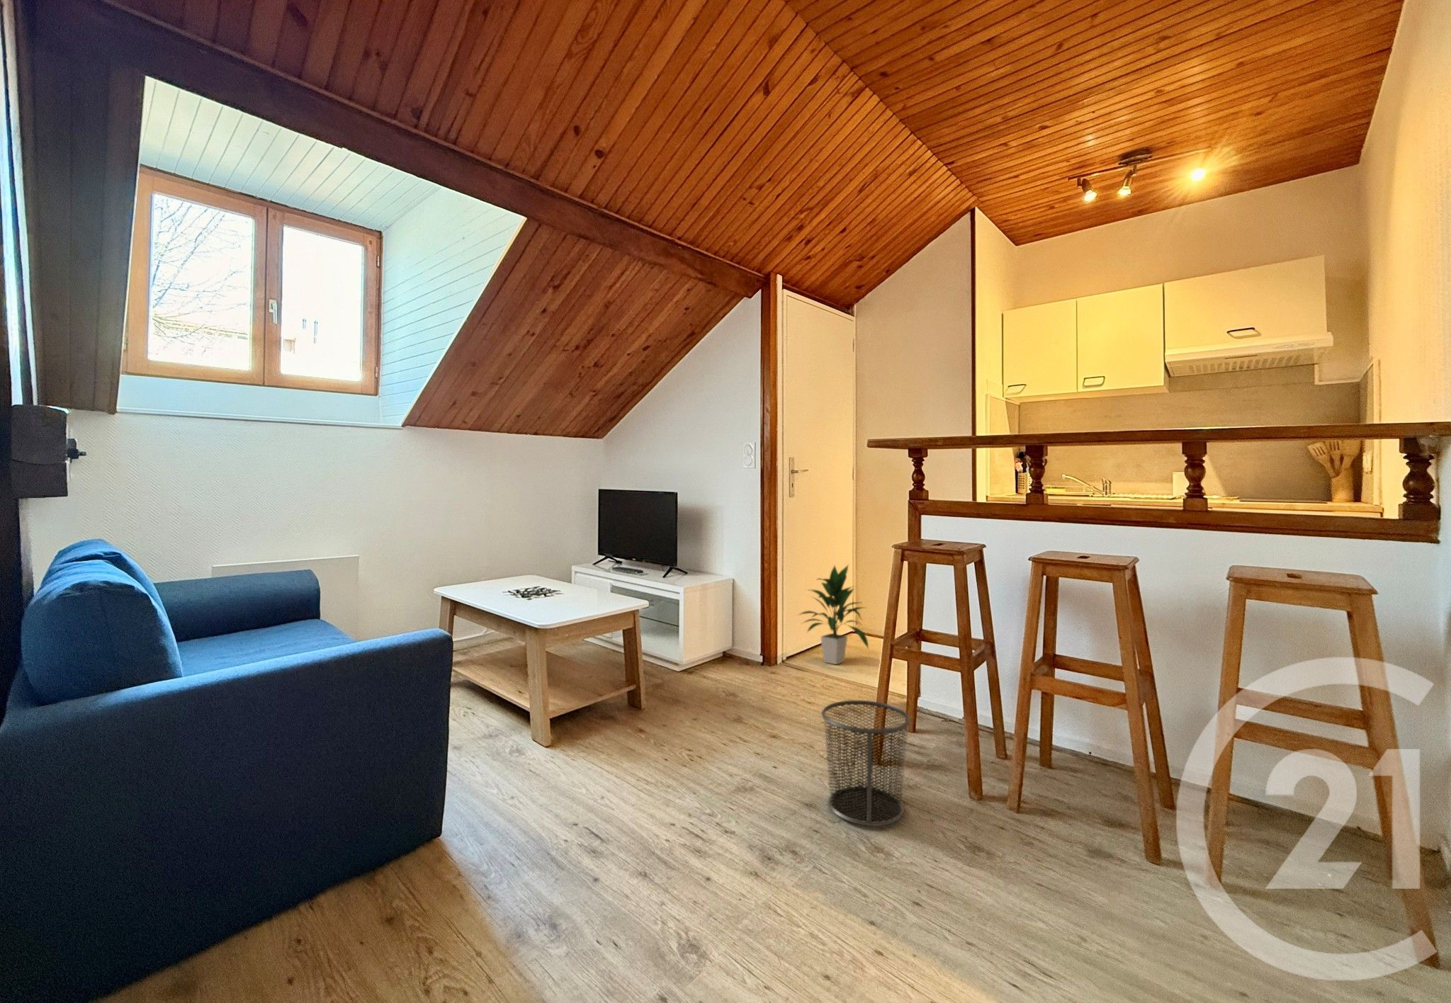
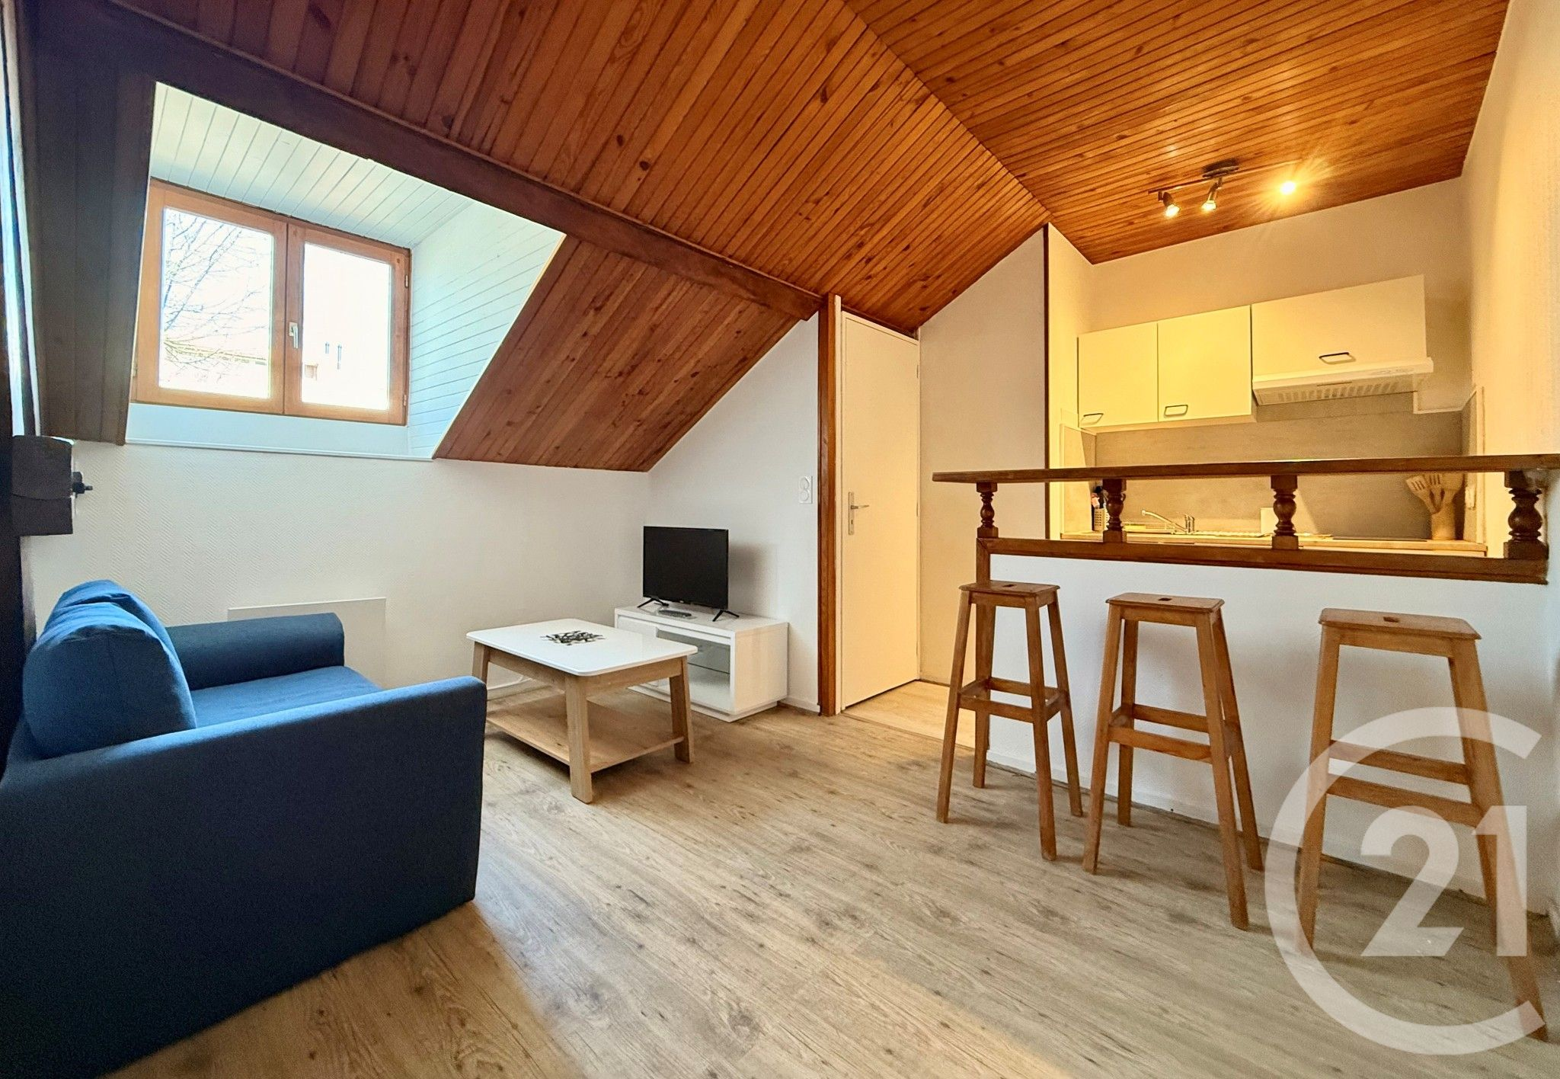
- indoor plant [796,564,870,665]
- waste bin [820,700,911,827]
